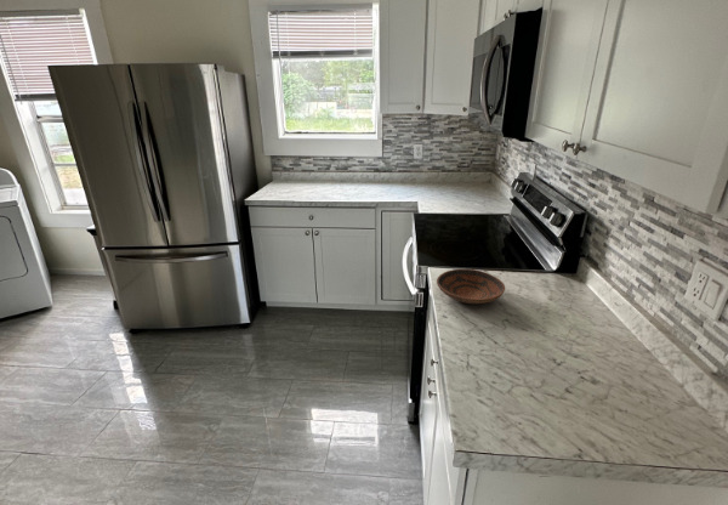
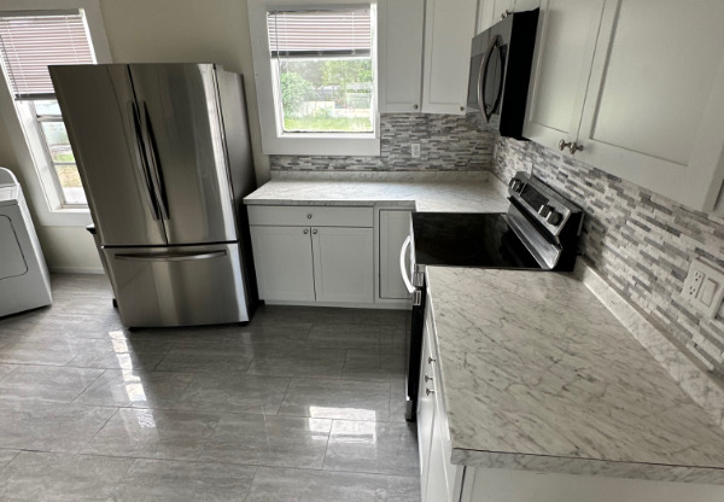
- bowl [436,268,506,305]
